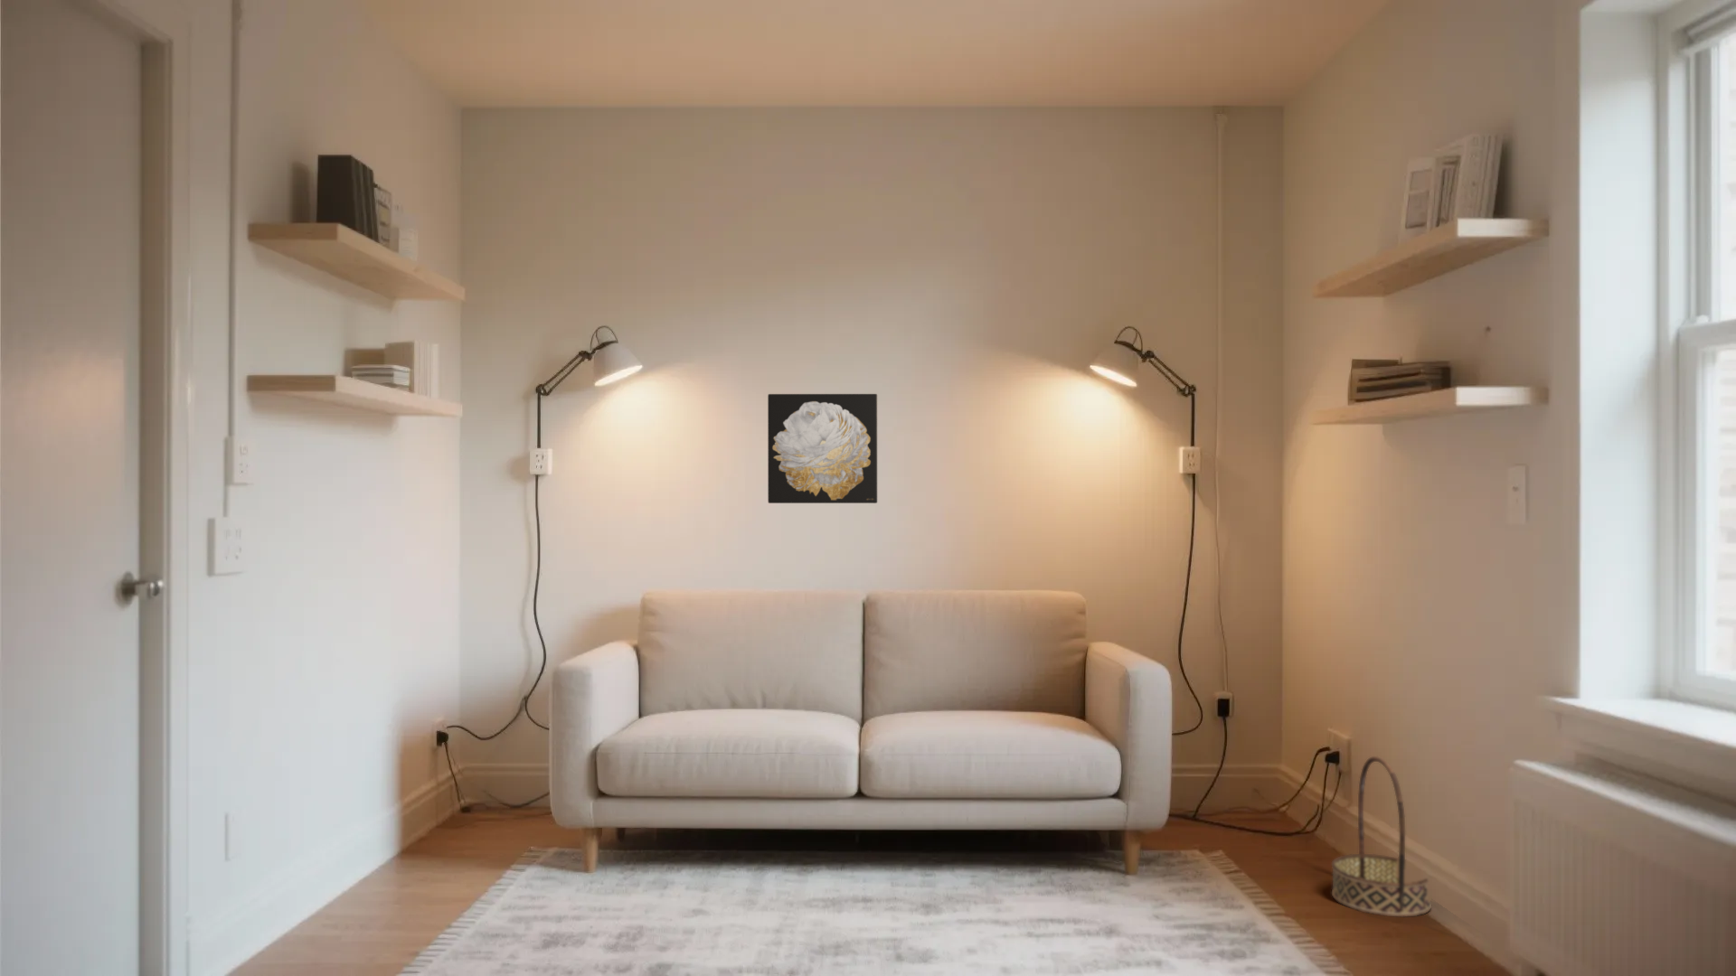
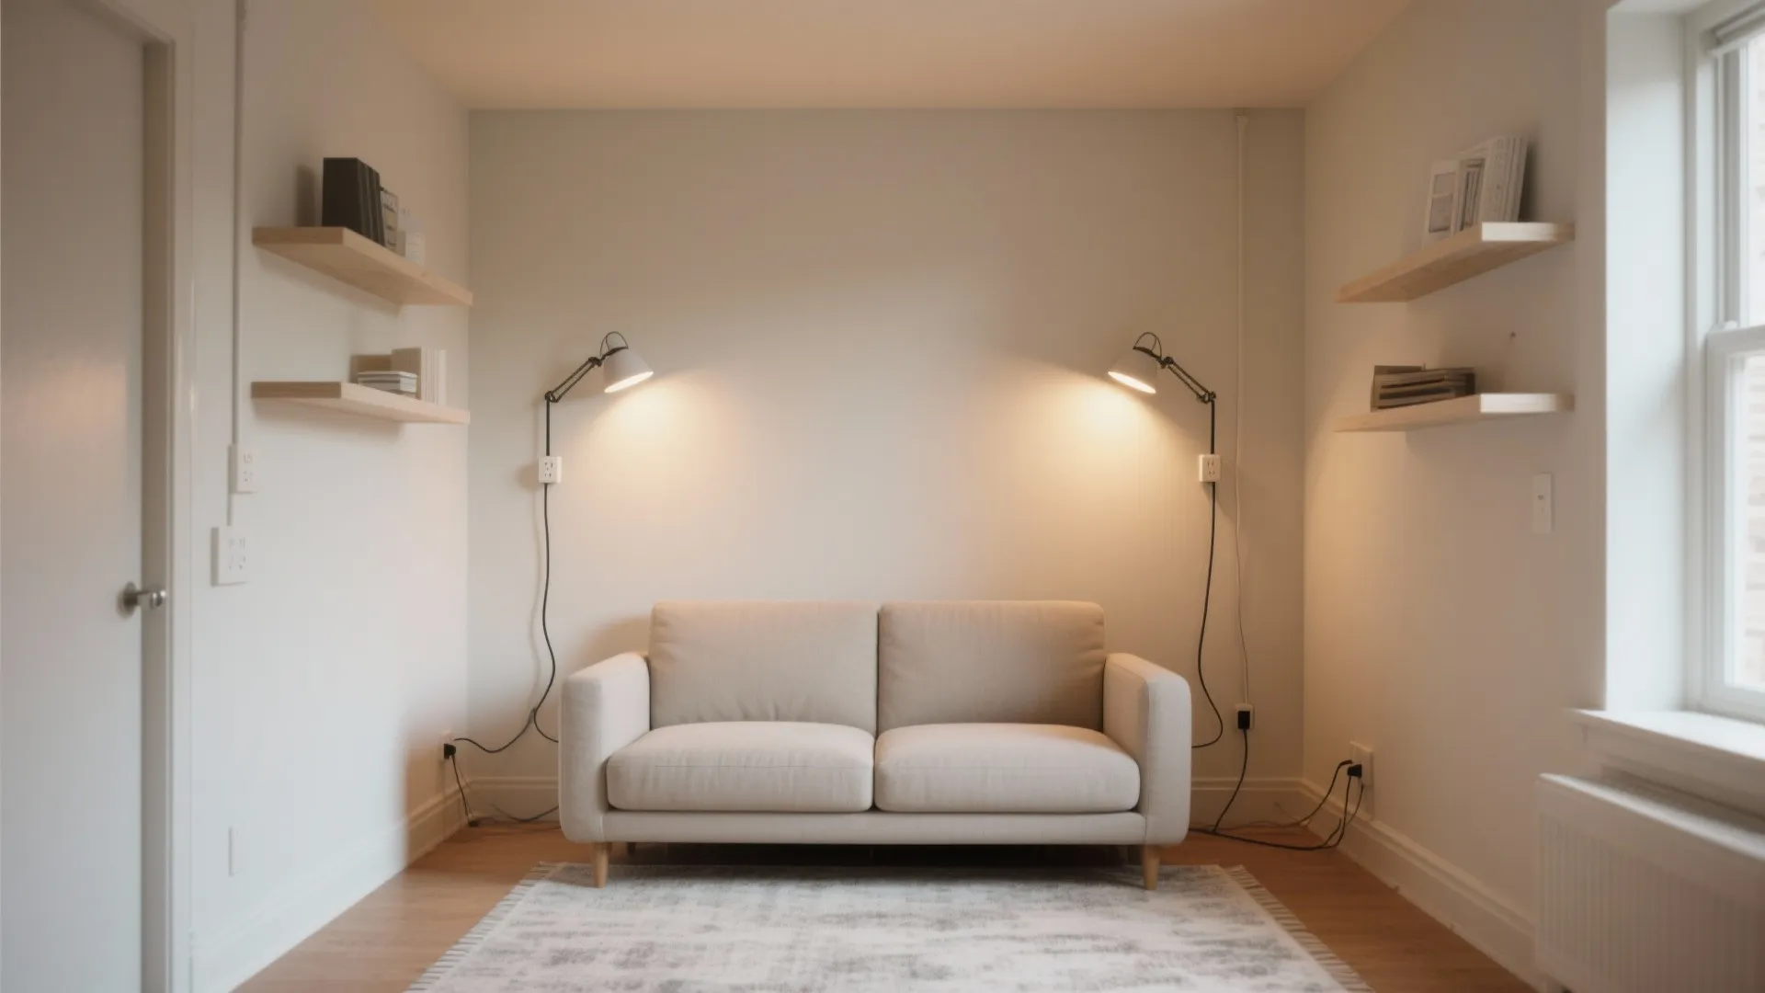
- basket [1331,756,1433,918]
- wall art [767,393,878,504]
